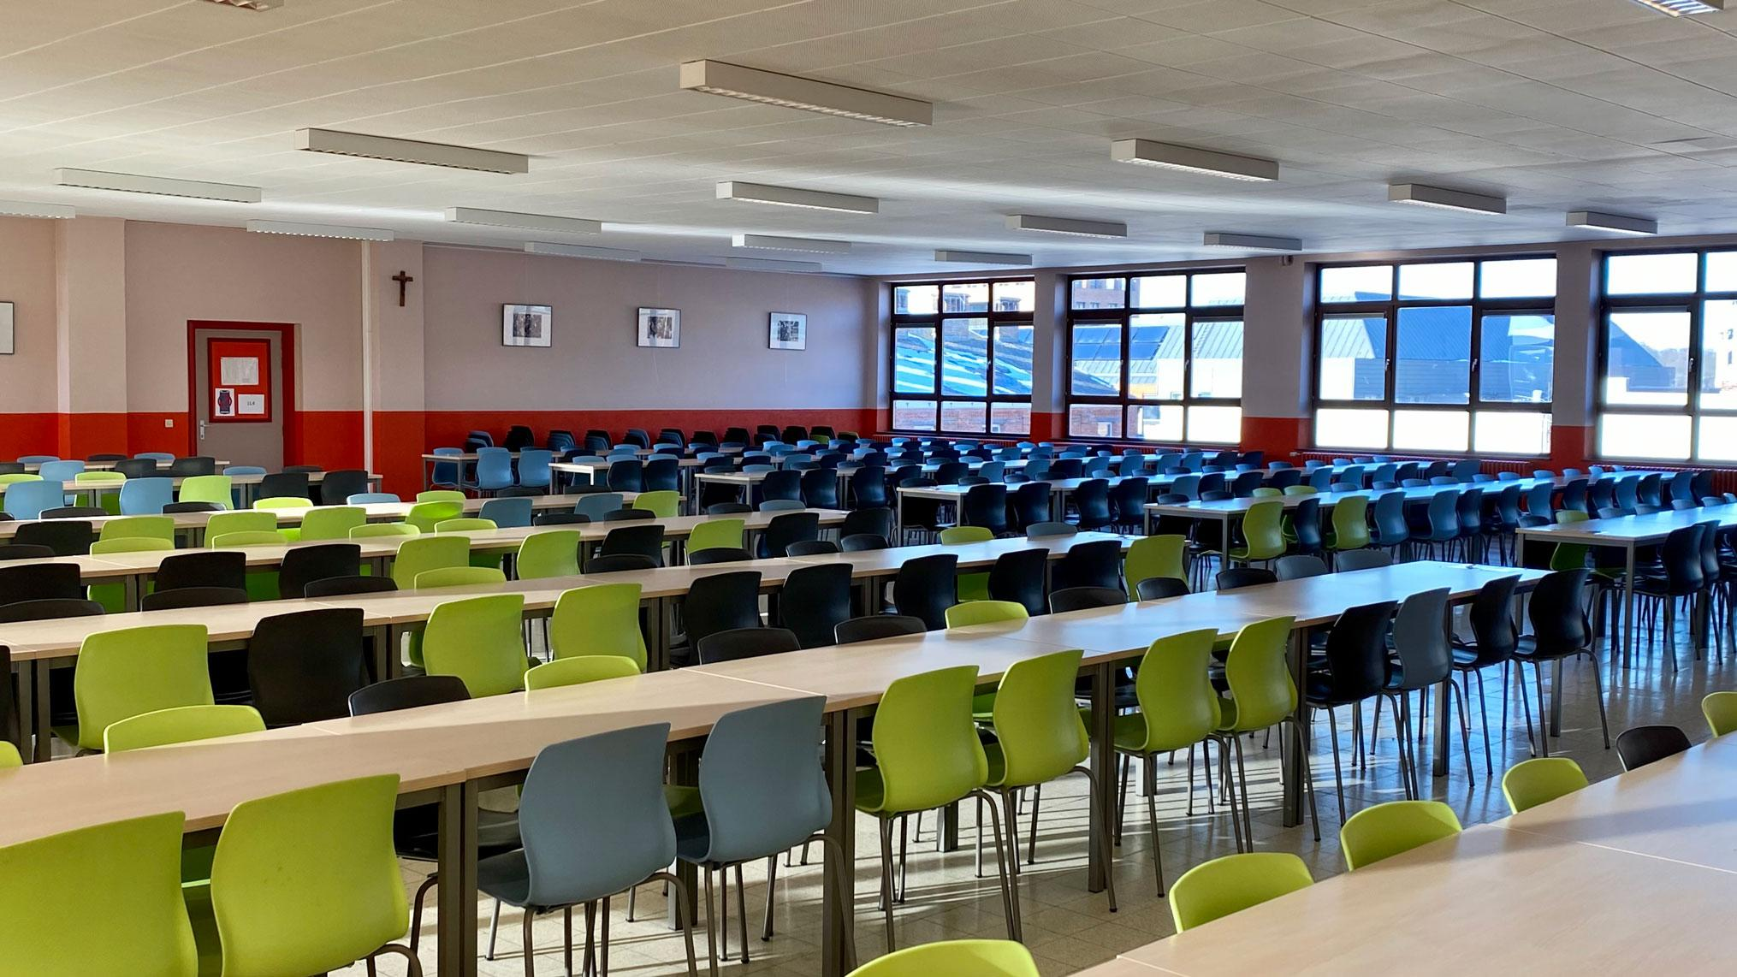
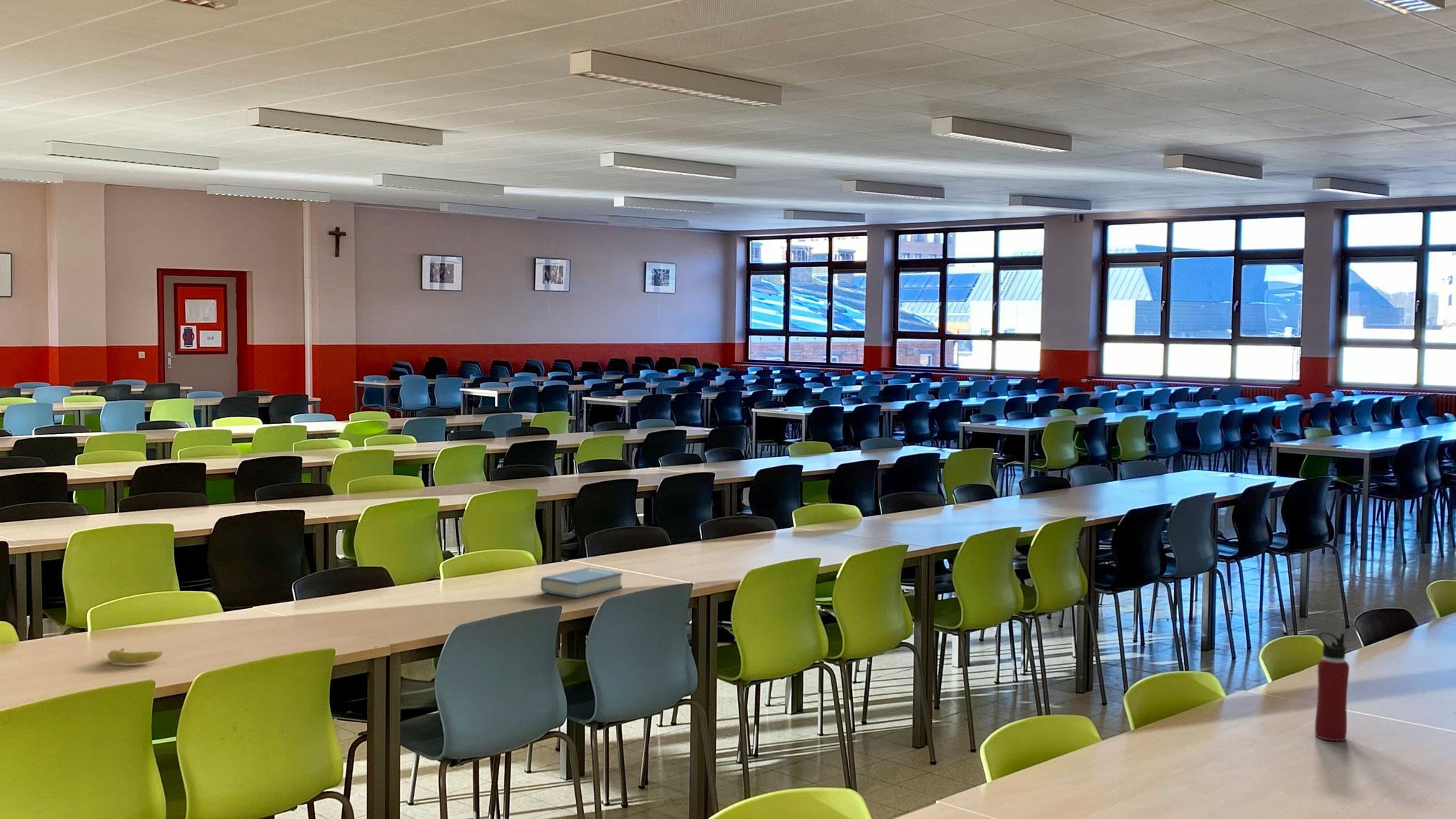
+ fruit [107,648,163,665]
+ book [540,567,623,599]
+ water bottle [1314,631,1350,742]
